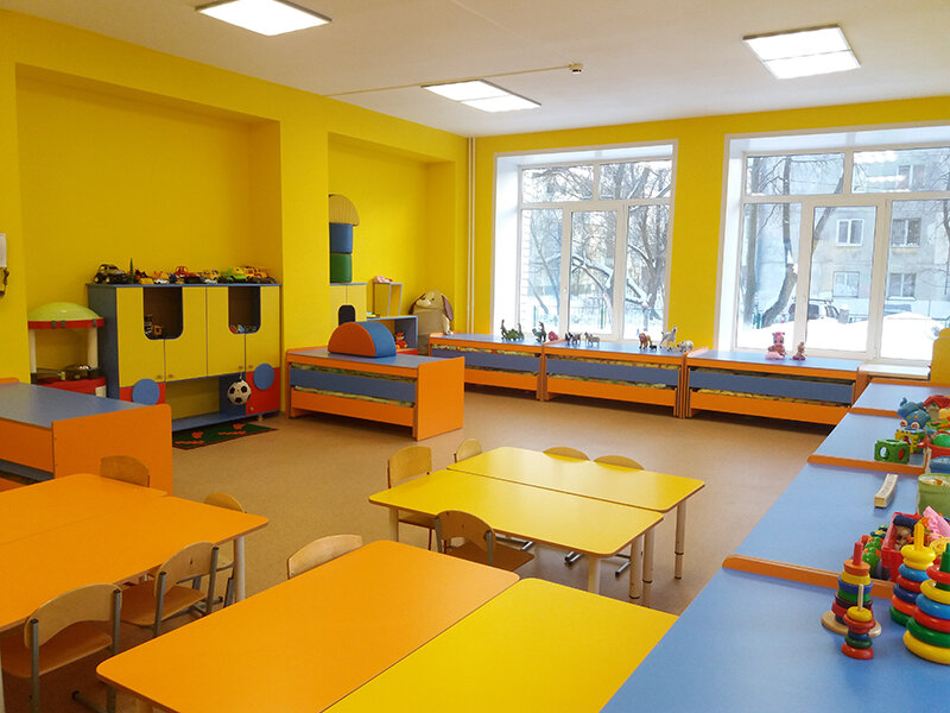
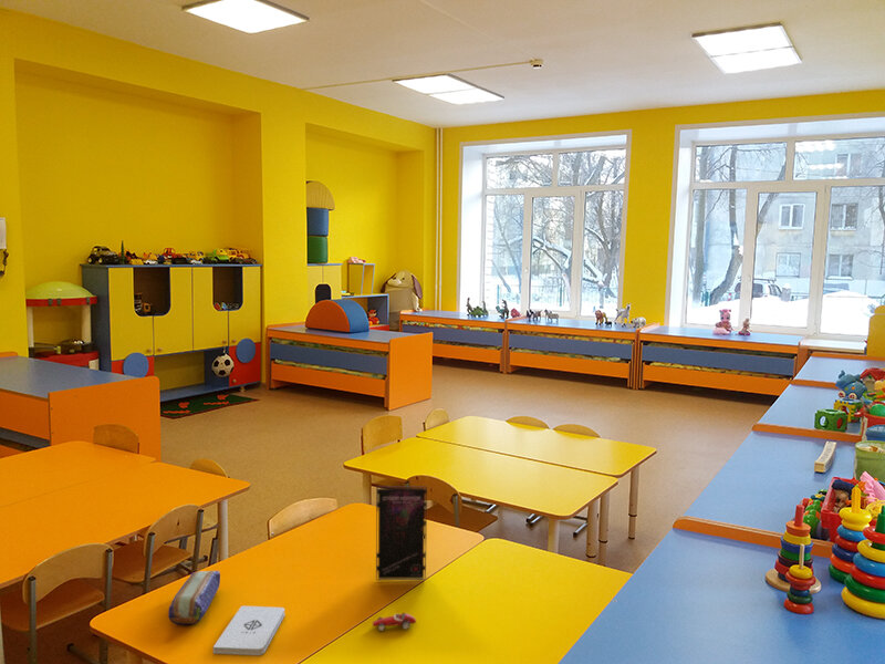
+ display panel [375,486,428,581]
+ pencil case [167,570,221,625]
+ toy car [372,612,417,632]
+ notepad [212,605,285,656]
